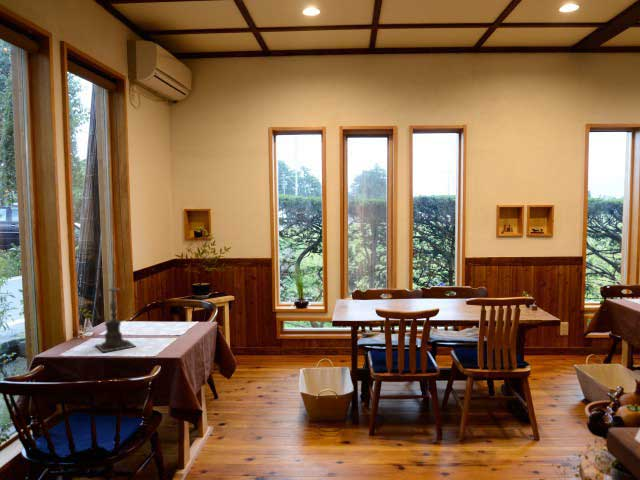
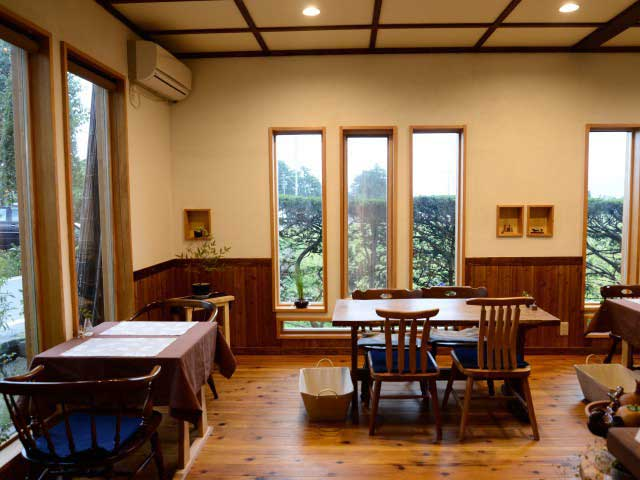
- candle holder [94,279,138,353]
